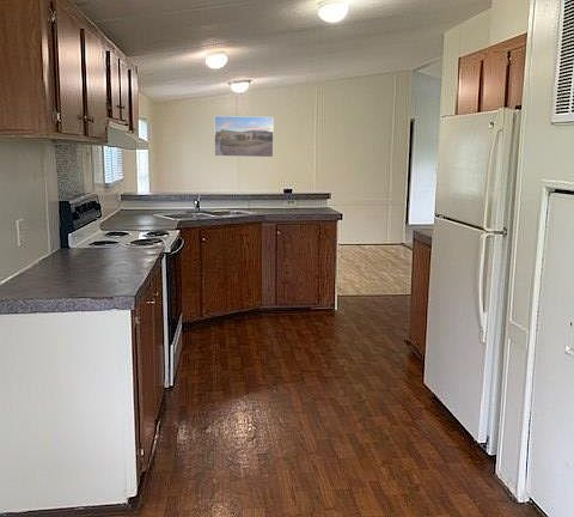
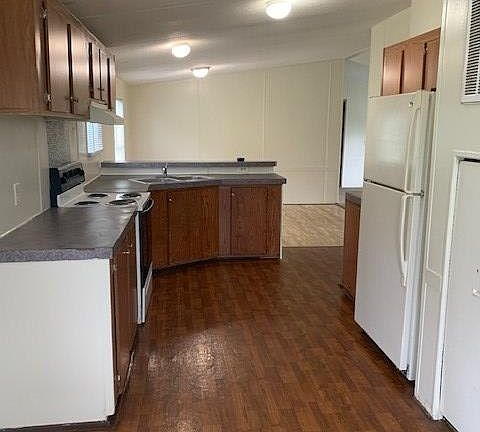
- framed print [213,115,275,158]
